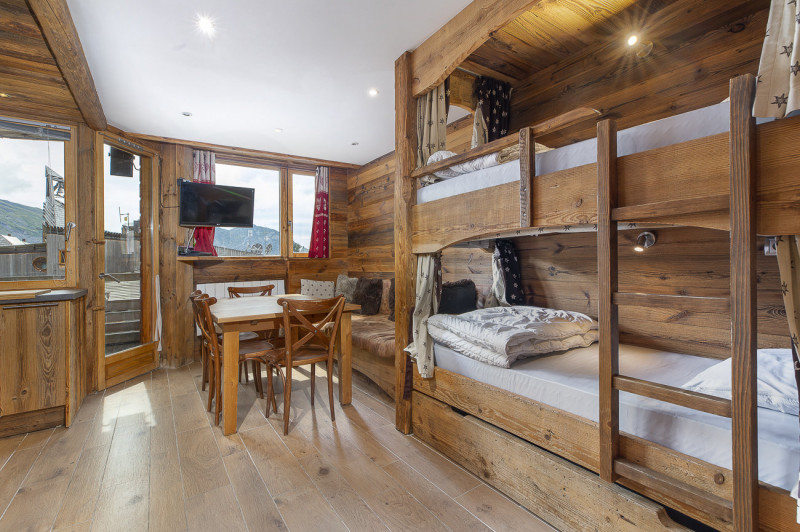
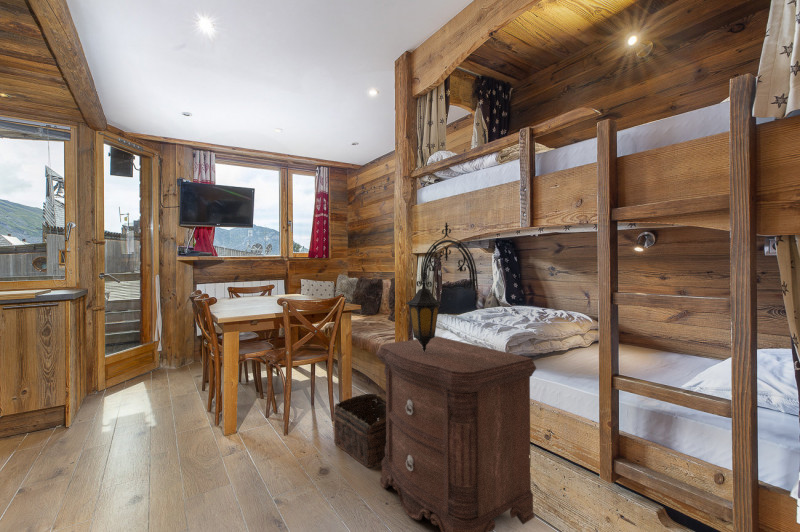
+ basket [333,393,387,468]
+ nightstand [375,335,537,532]
+ lantern [405,222,479,352]
